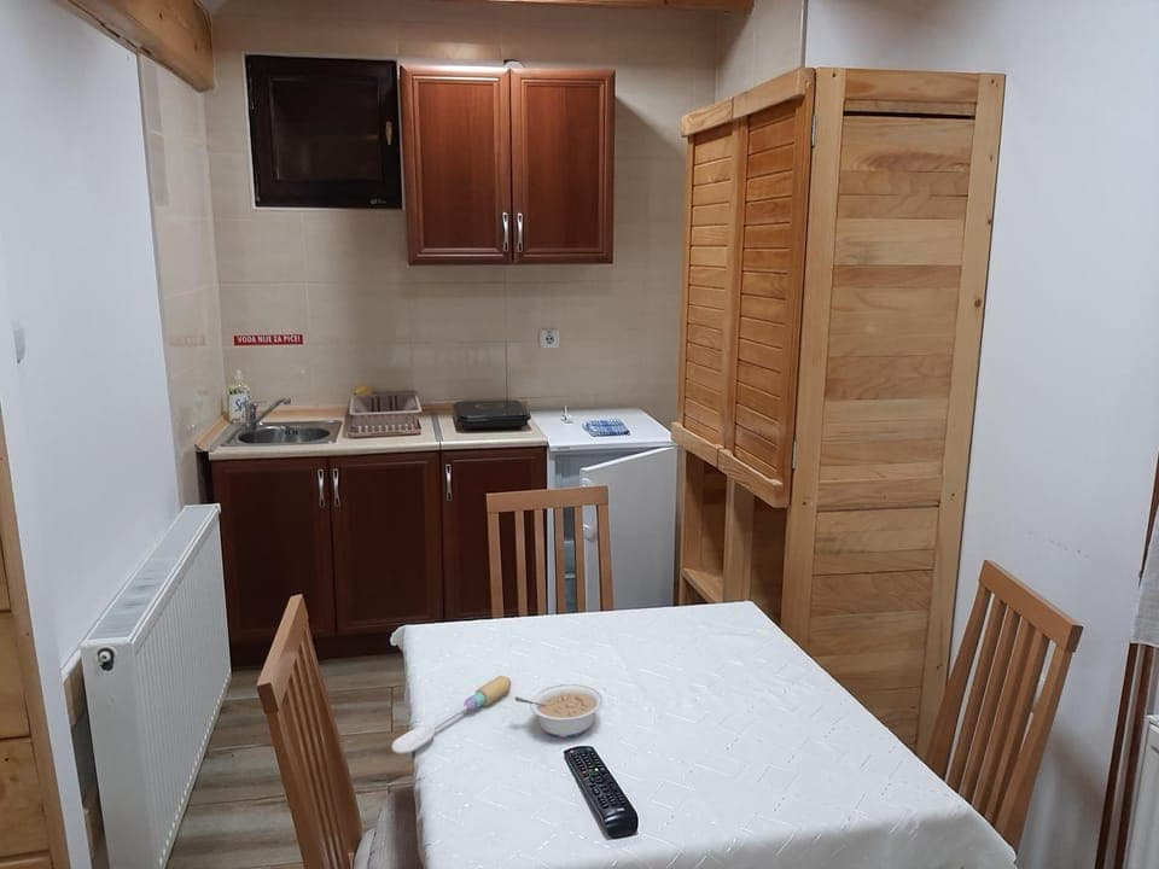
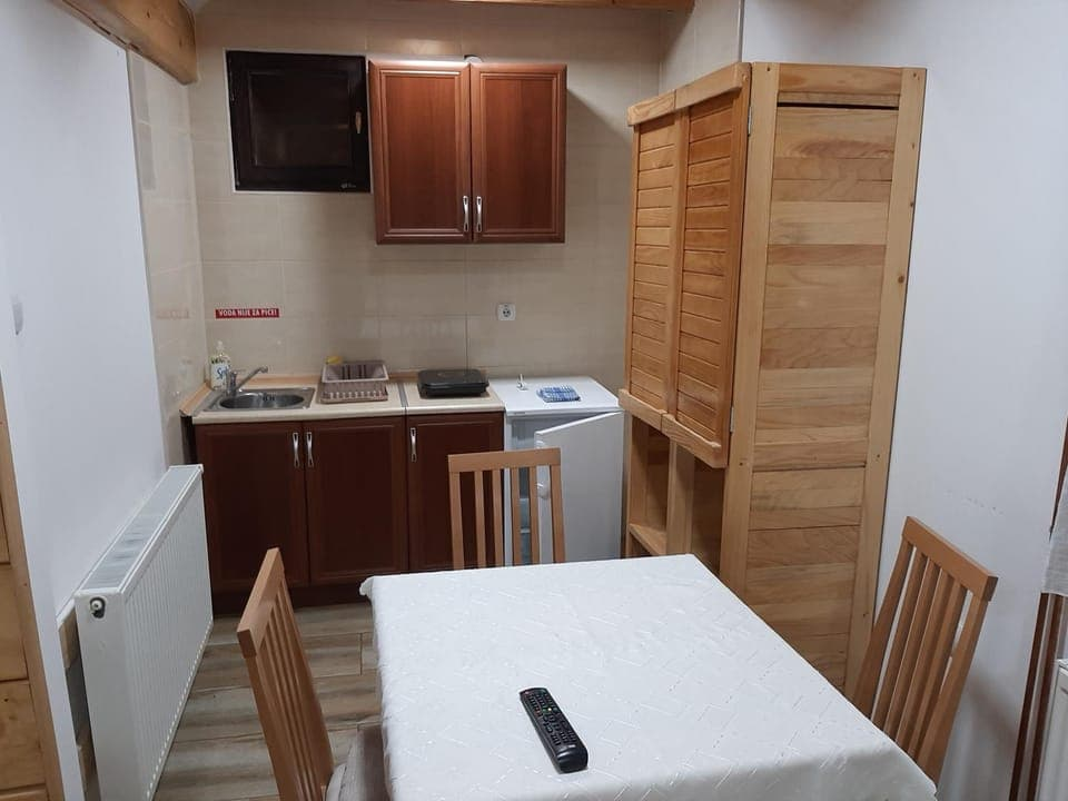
- legume [514,683,604,739]
- spoon [391,675,512,754]
